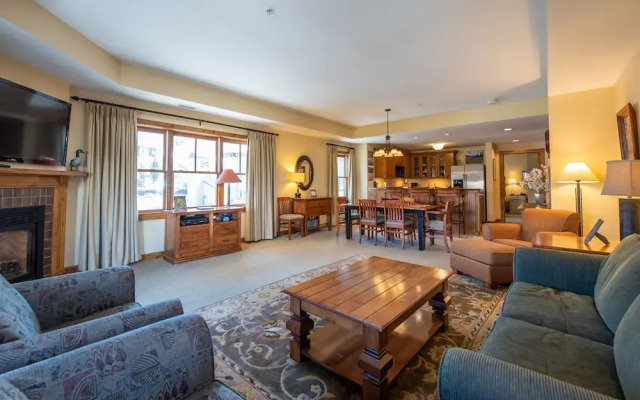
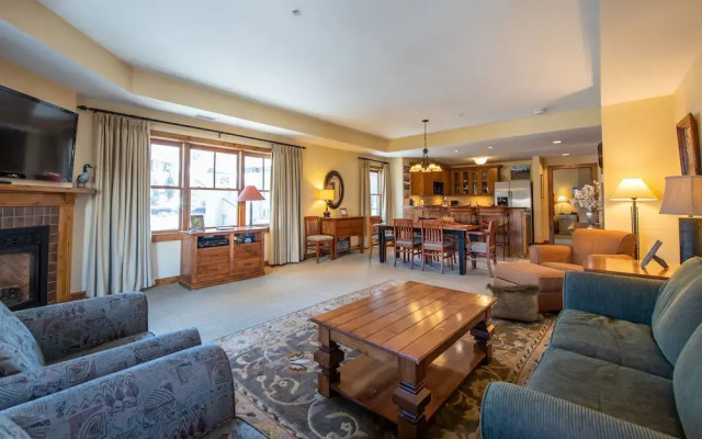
+ bag [485,282,545,323]
